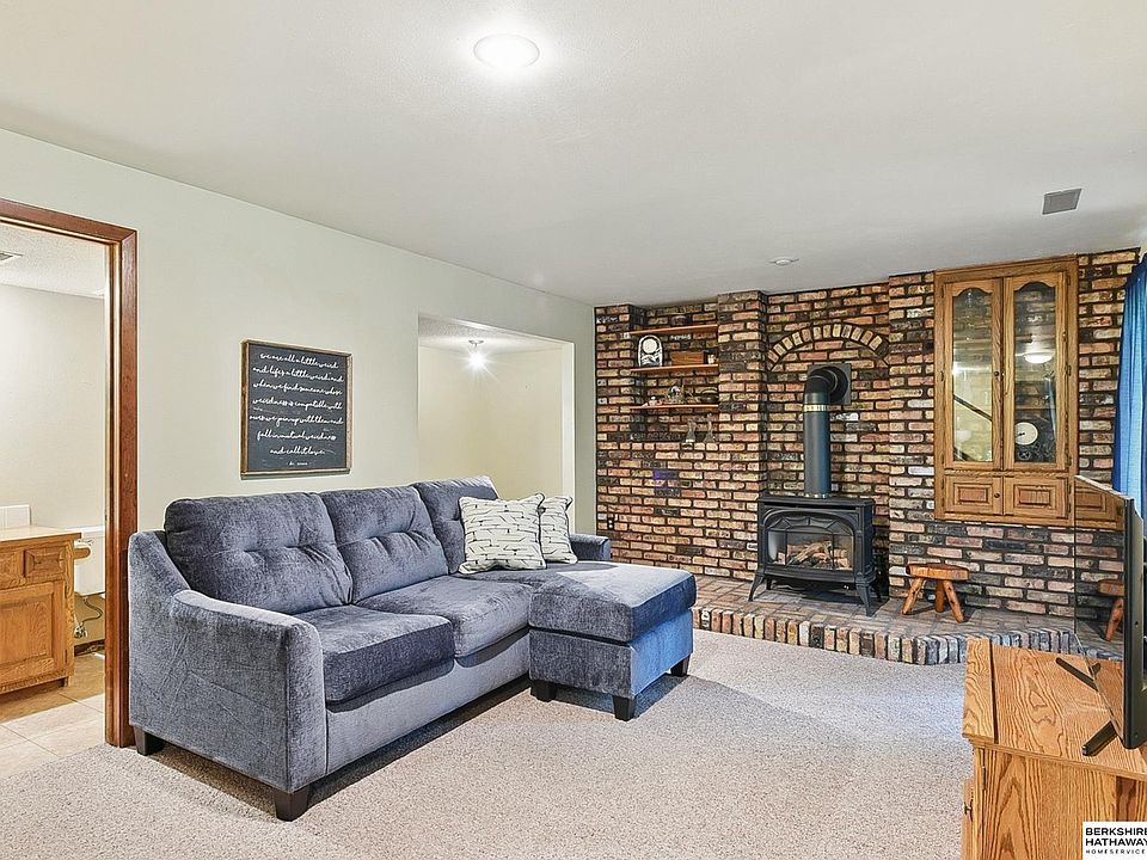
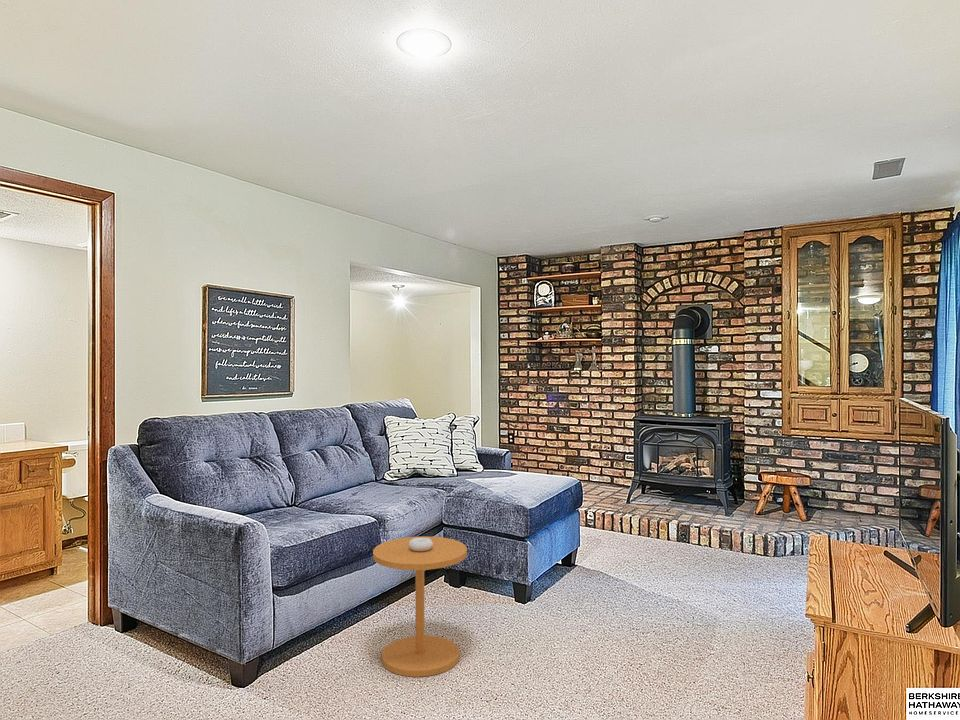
+ side table [372,535,468,678]
